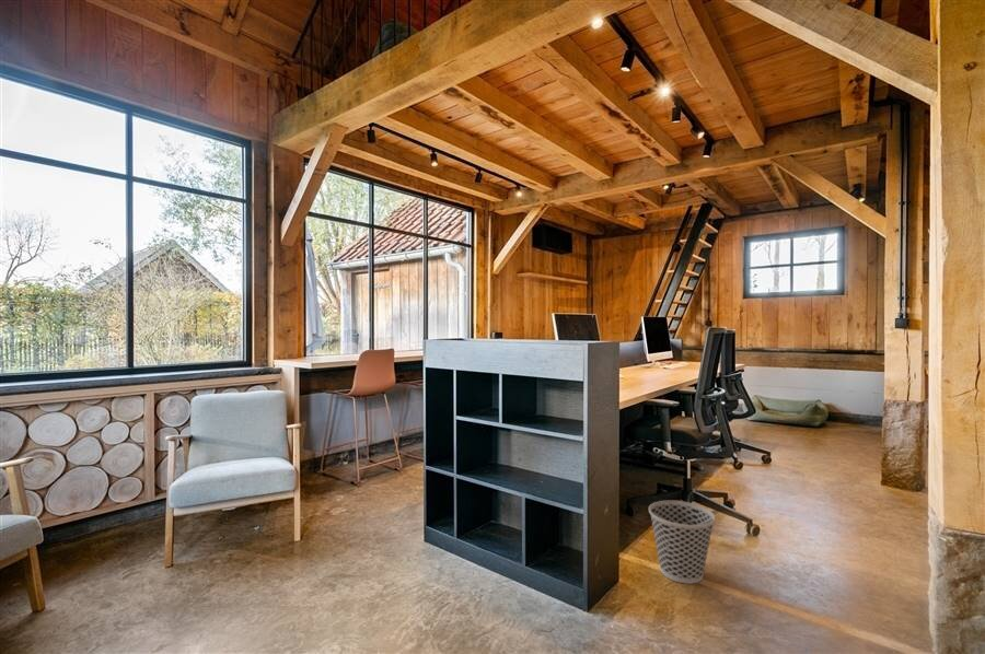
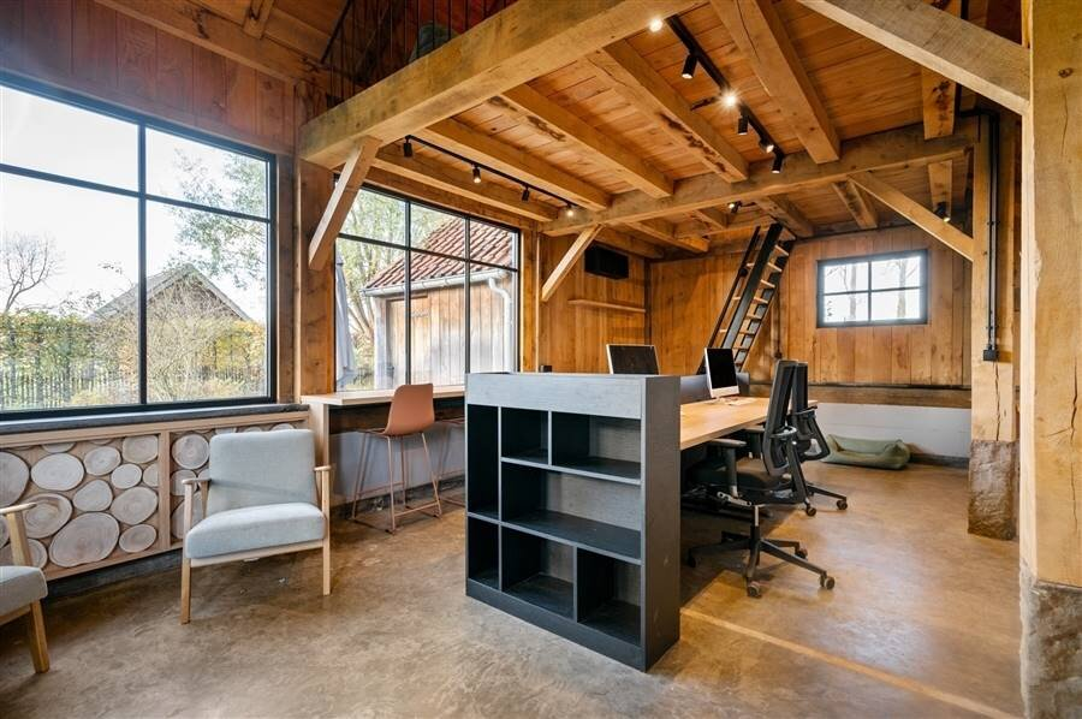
- wastebasket [648,500,716,585]
